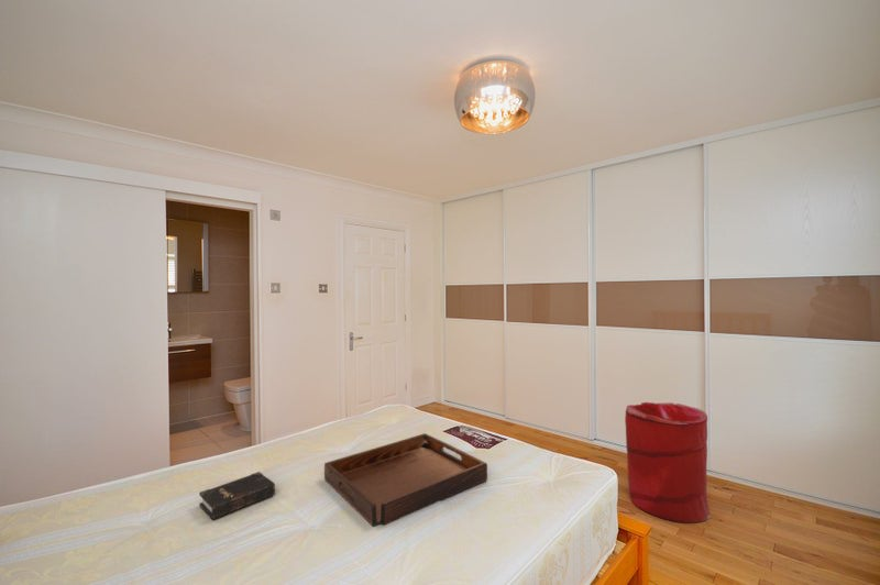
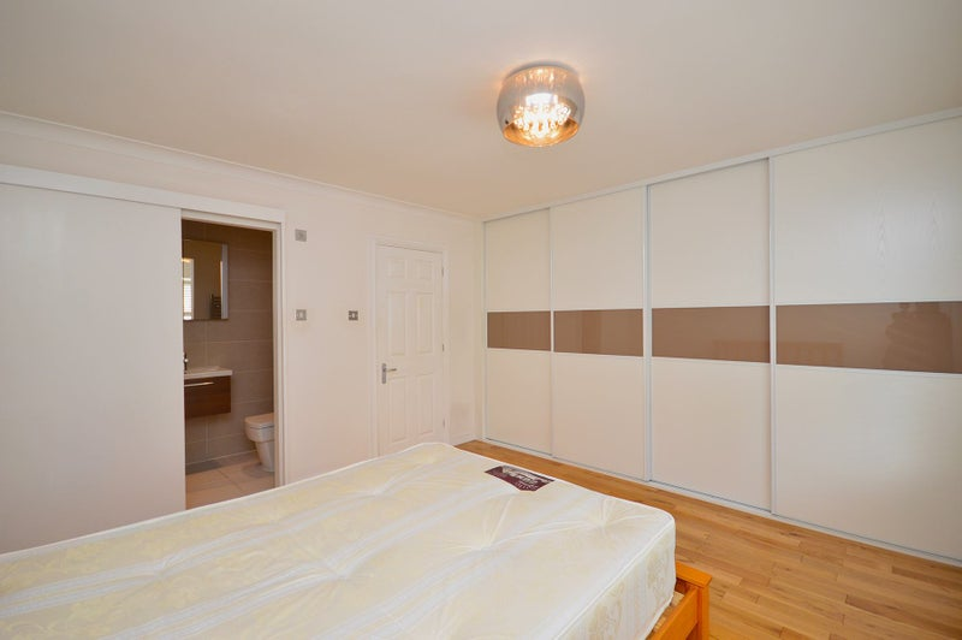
- serving tray [323,432,488,528]
- hardback book [198,471,276,521]
- laundry hamper [624,401,712,523]
